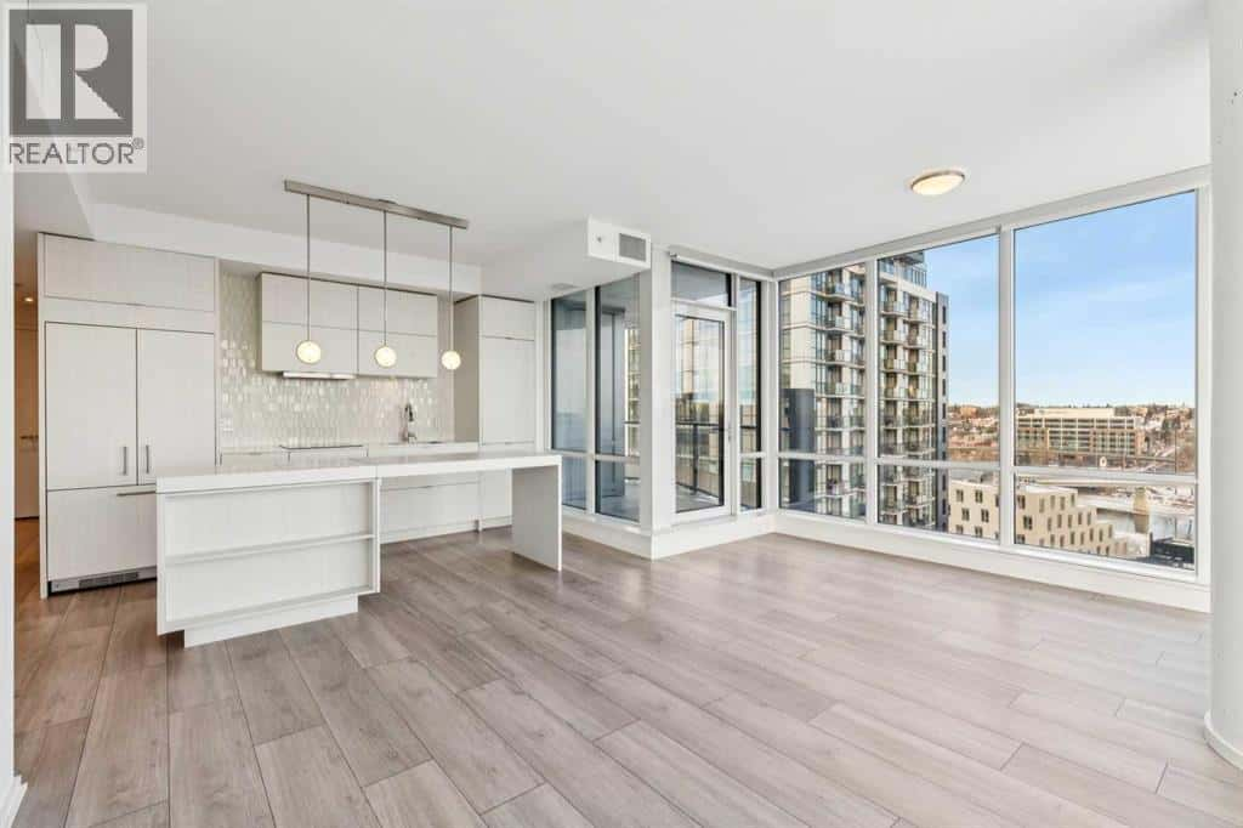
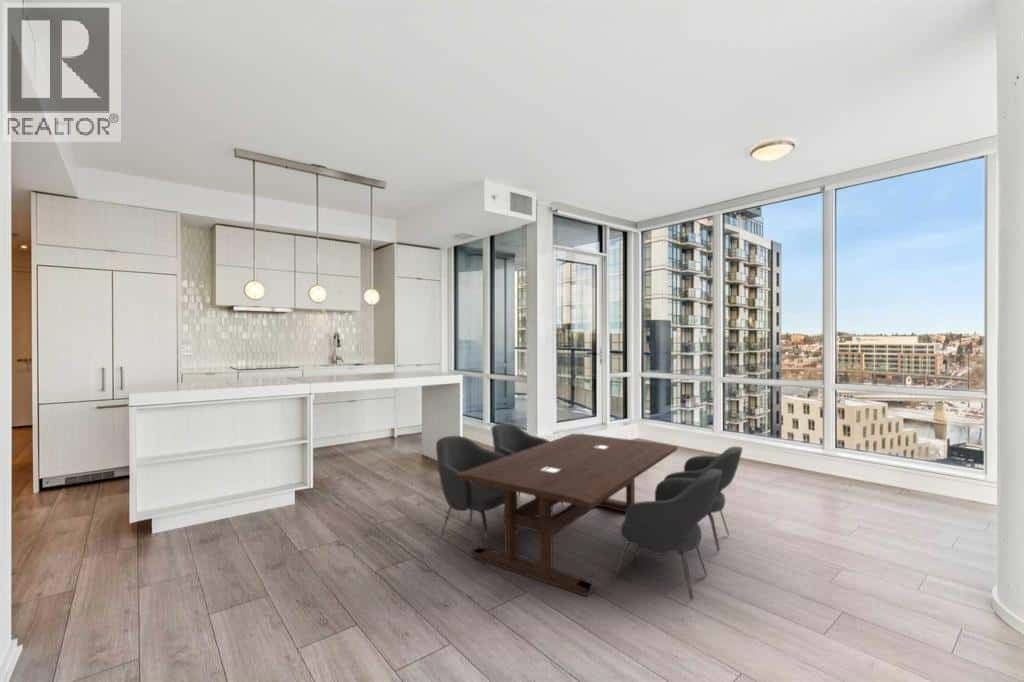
+ dining table [435,422,744,601]
